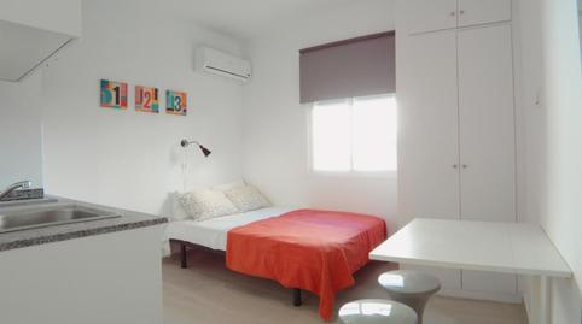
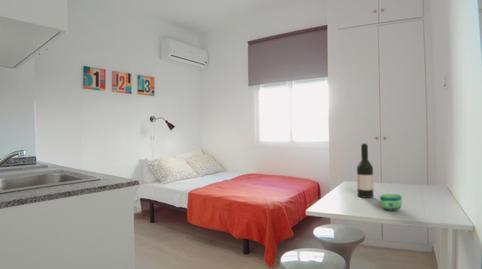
+ wine bottle [356,142,374,199]
+ cup [379,193,403,211]
